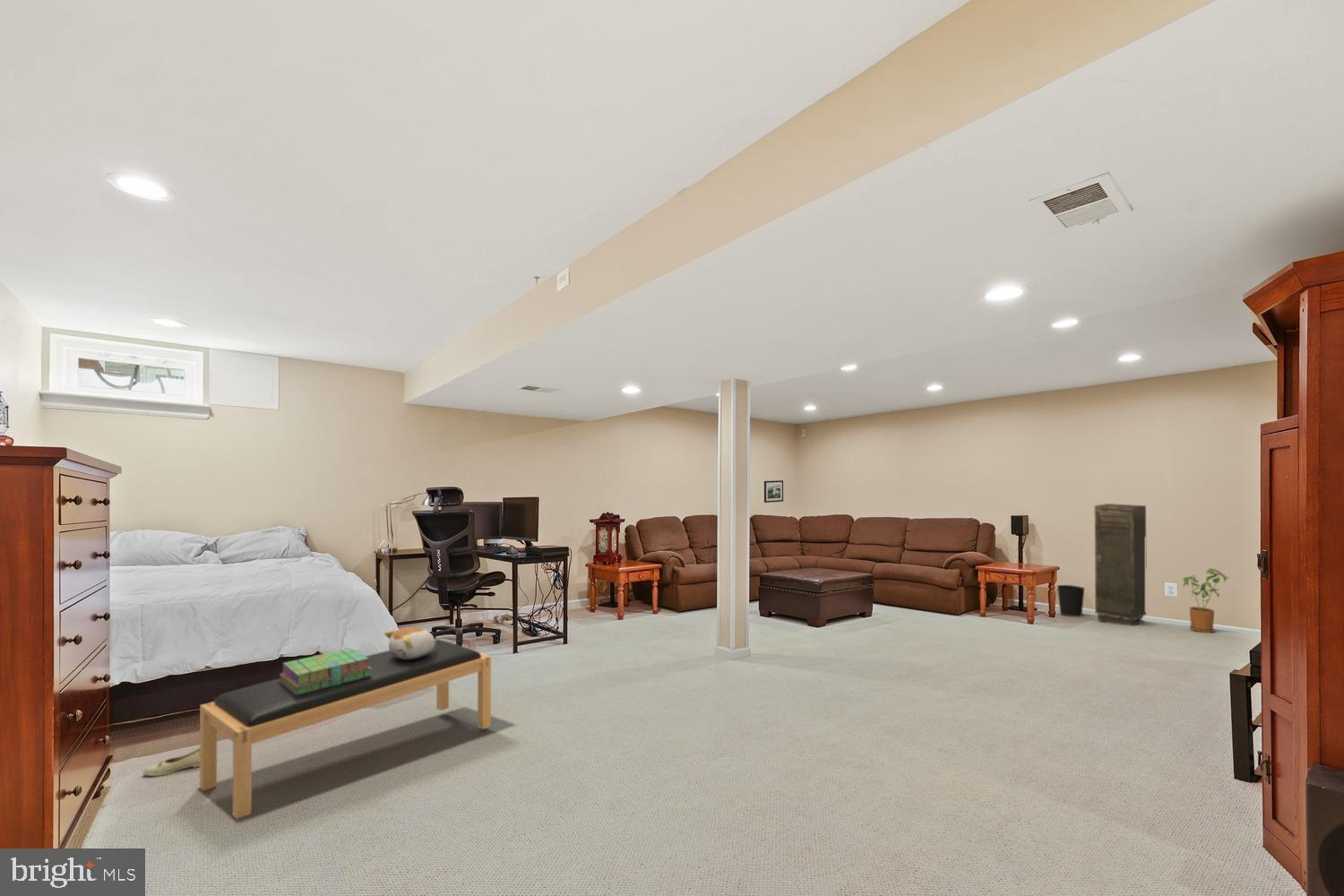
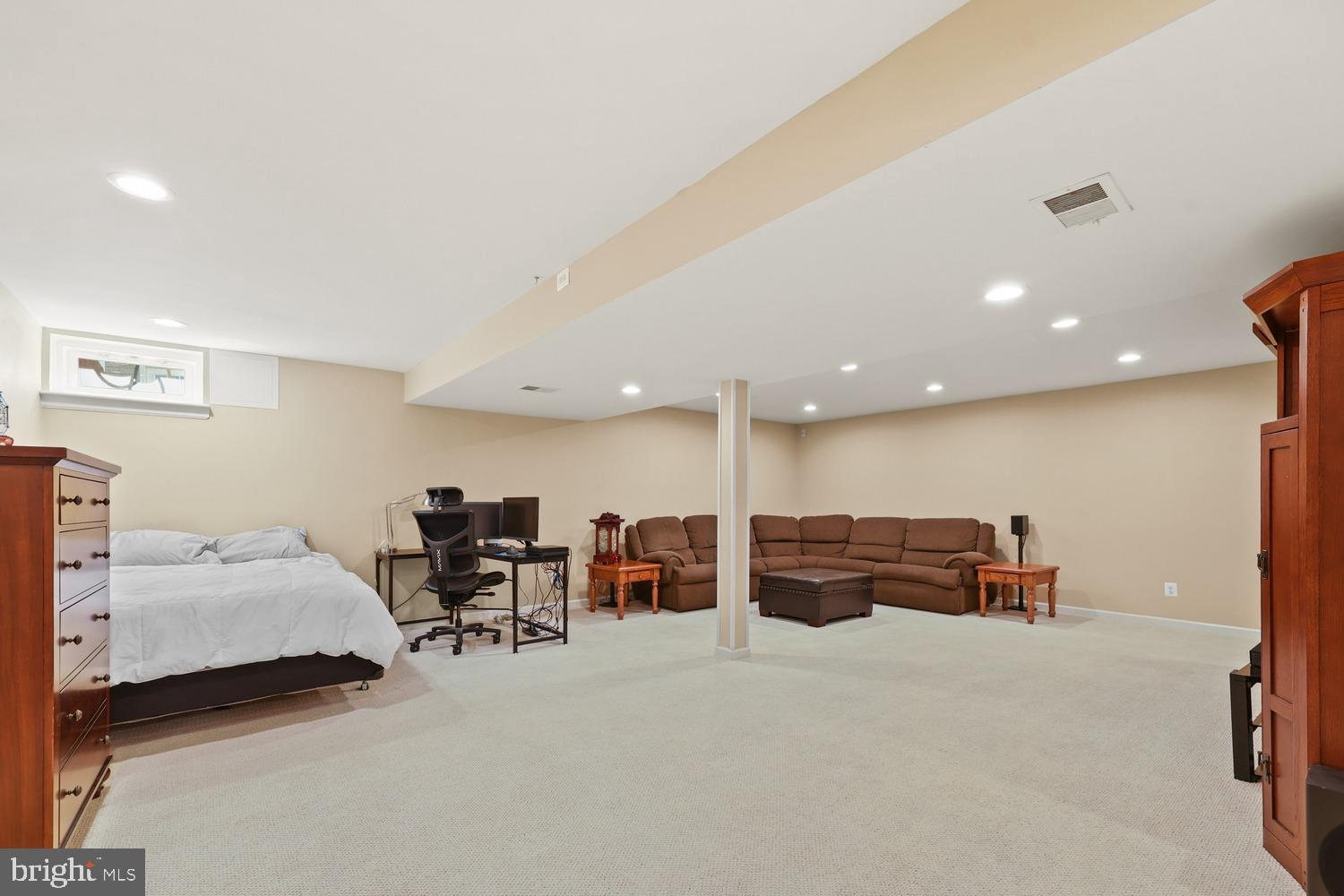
- house plant [1182,567,1230,633]
- picture frame [763,479,784,504]
- wastebasket [1056,584,1086,617]
- stack of books [279,647,372,695]
- bench [199,638,492,820]
- storage cabinet [1094,503,1147,626]
- plush toy [383,626,436,659]
- shoe [142,747,200,777]
